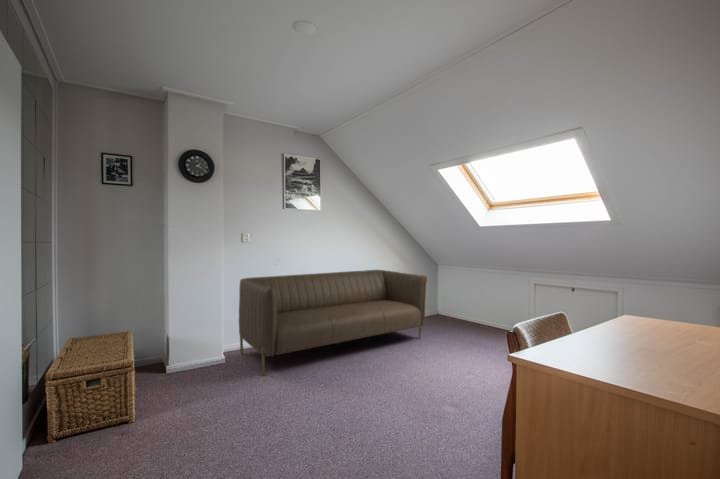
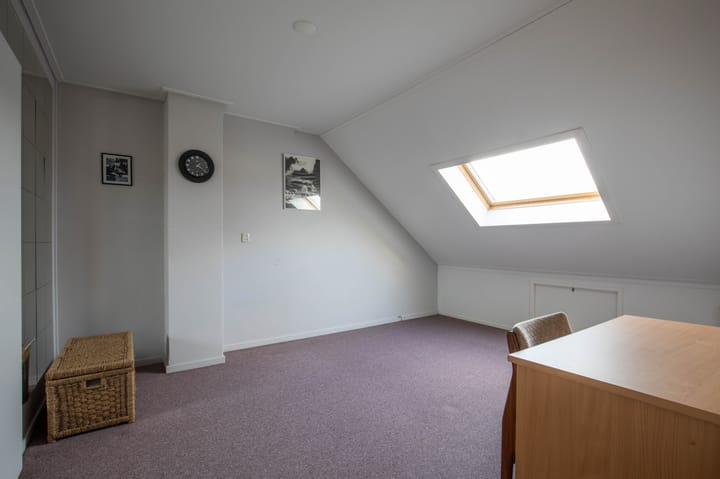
- sofa [238,269,428,376]
